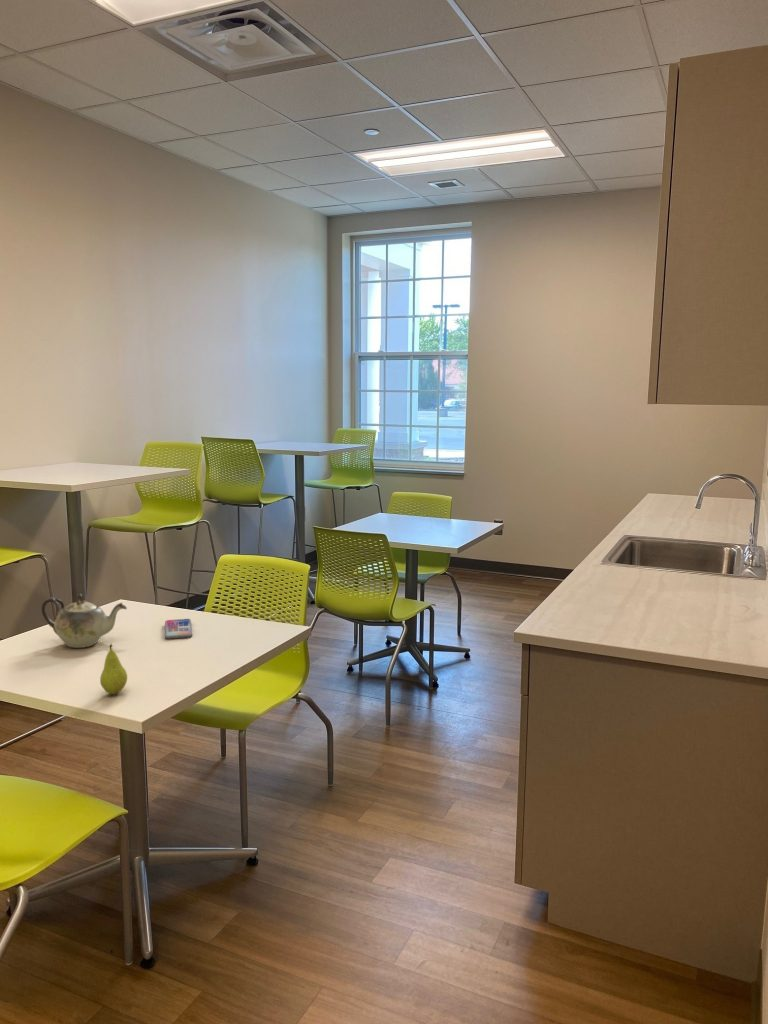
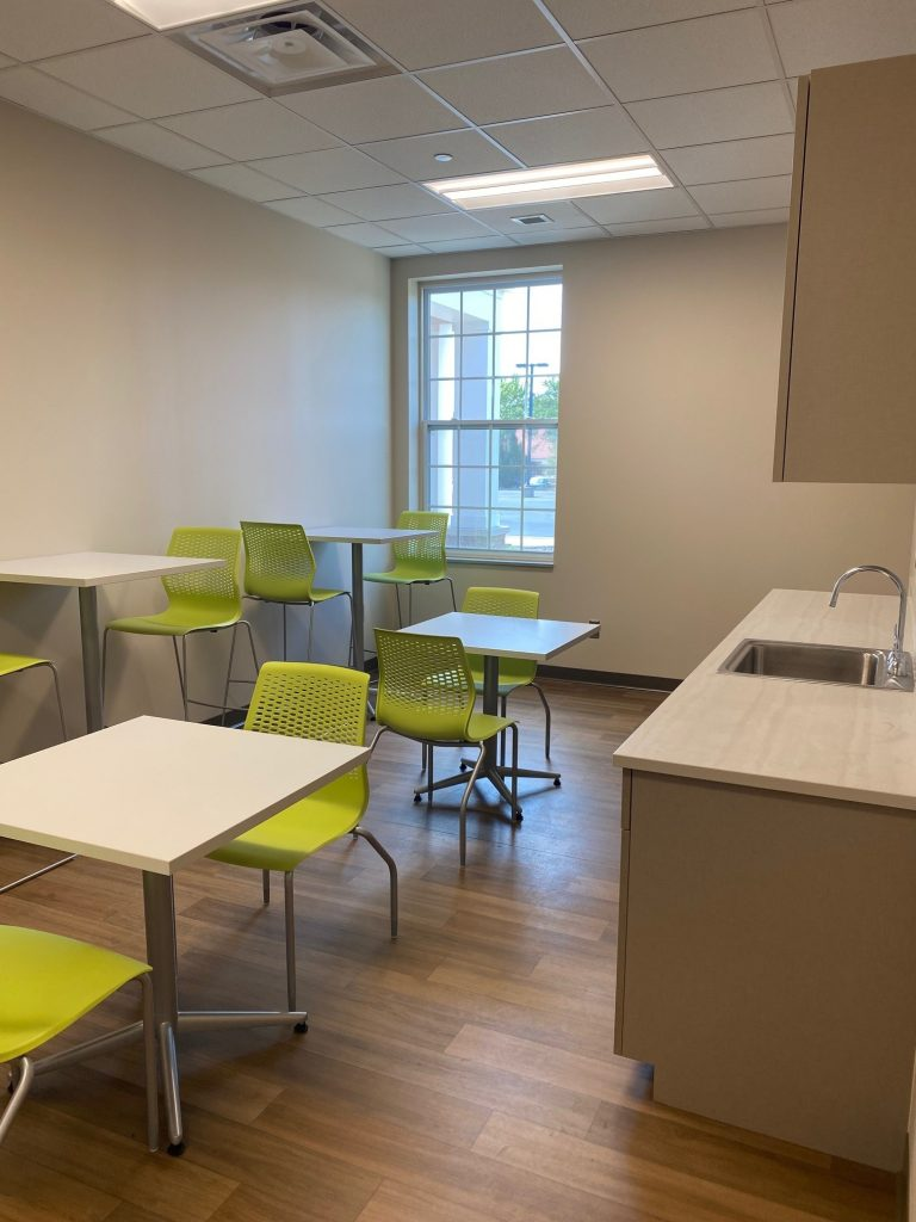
- teapot [40,593,128,649]
- fruit [99,643,128,695]
- smartphone [164,618,193,640]
